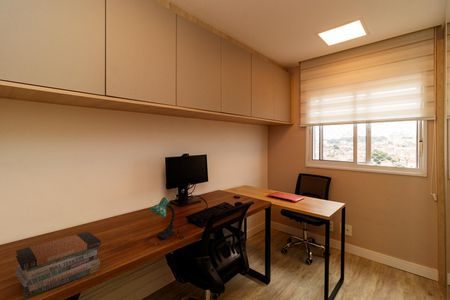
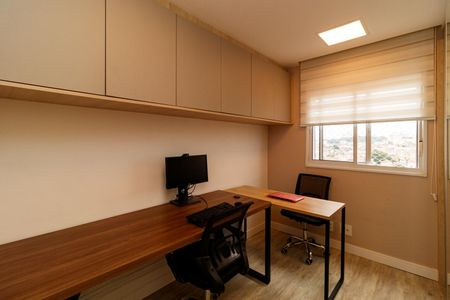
- desk lamp [145,196,192,245]
- book stack [14,231,102,300]
